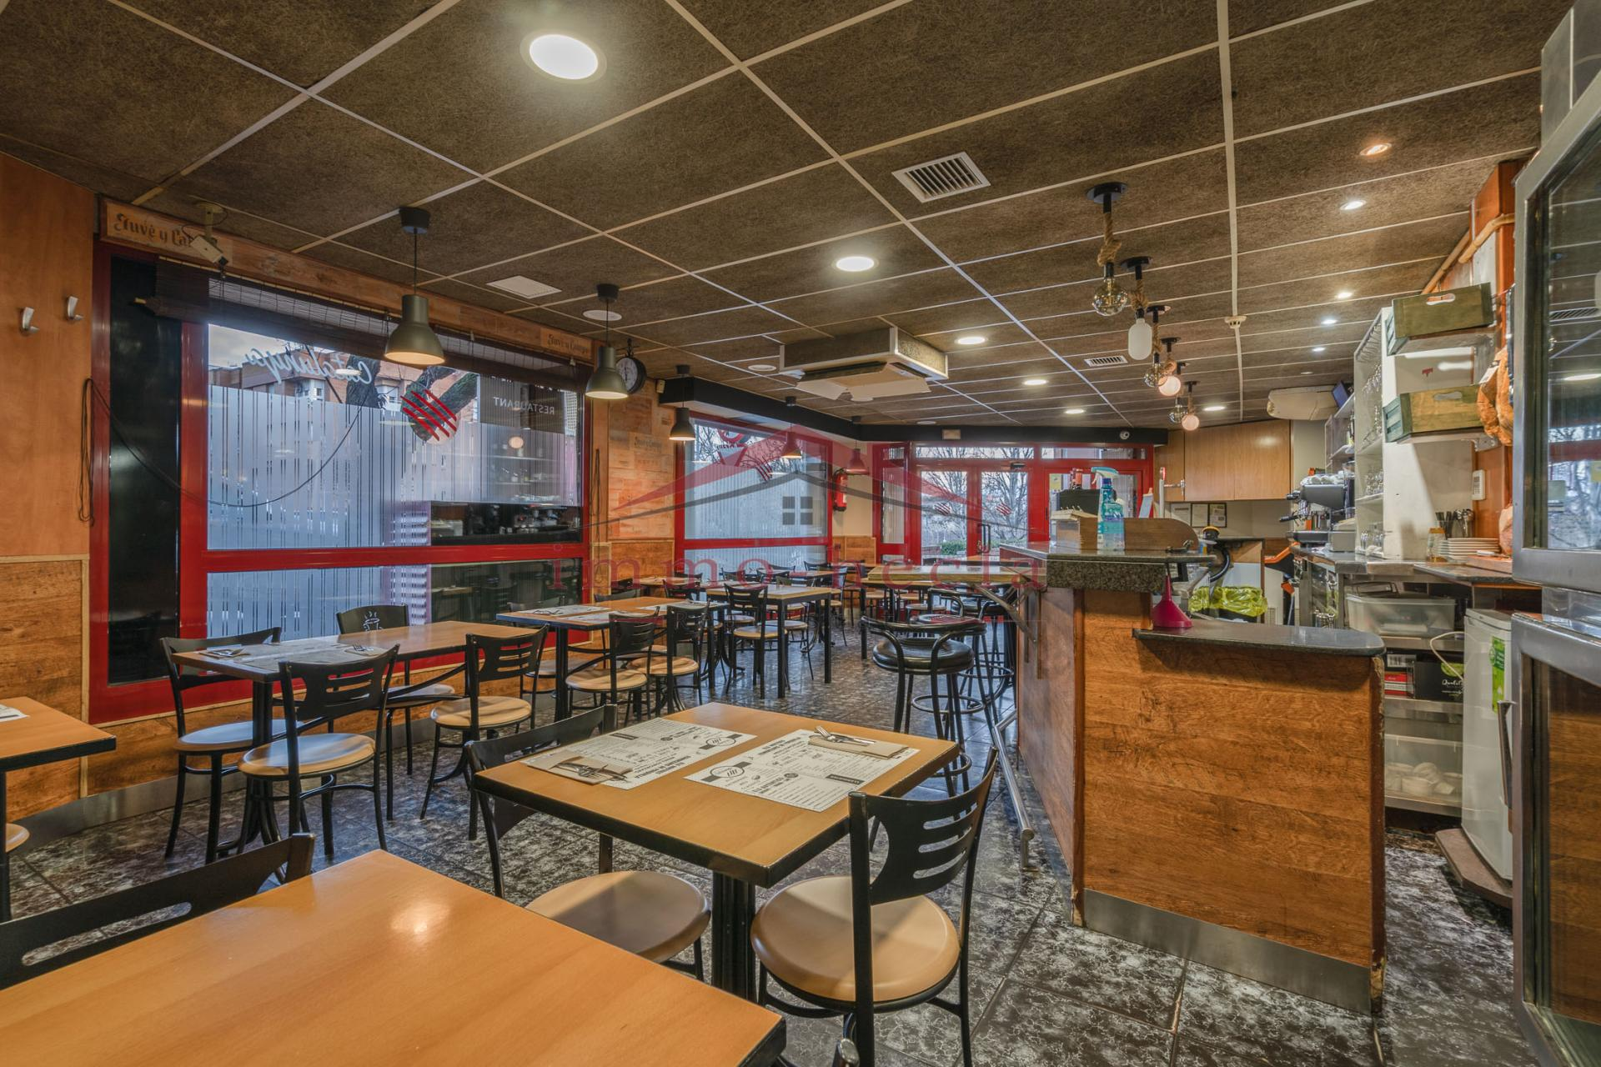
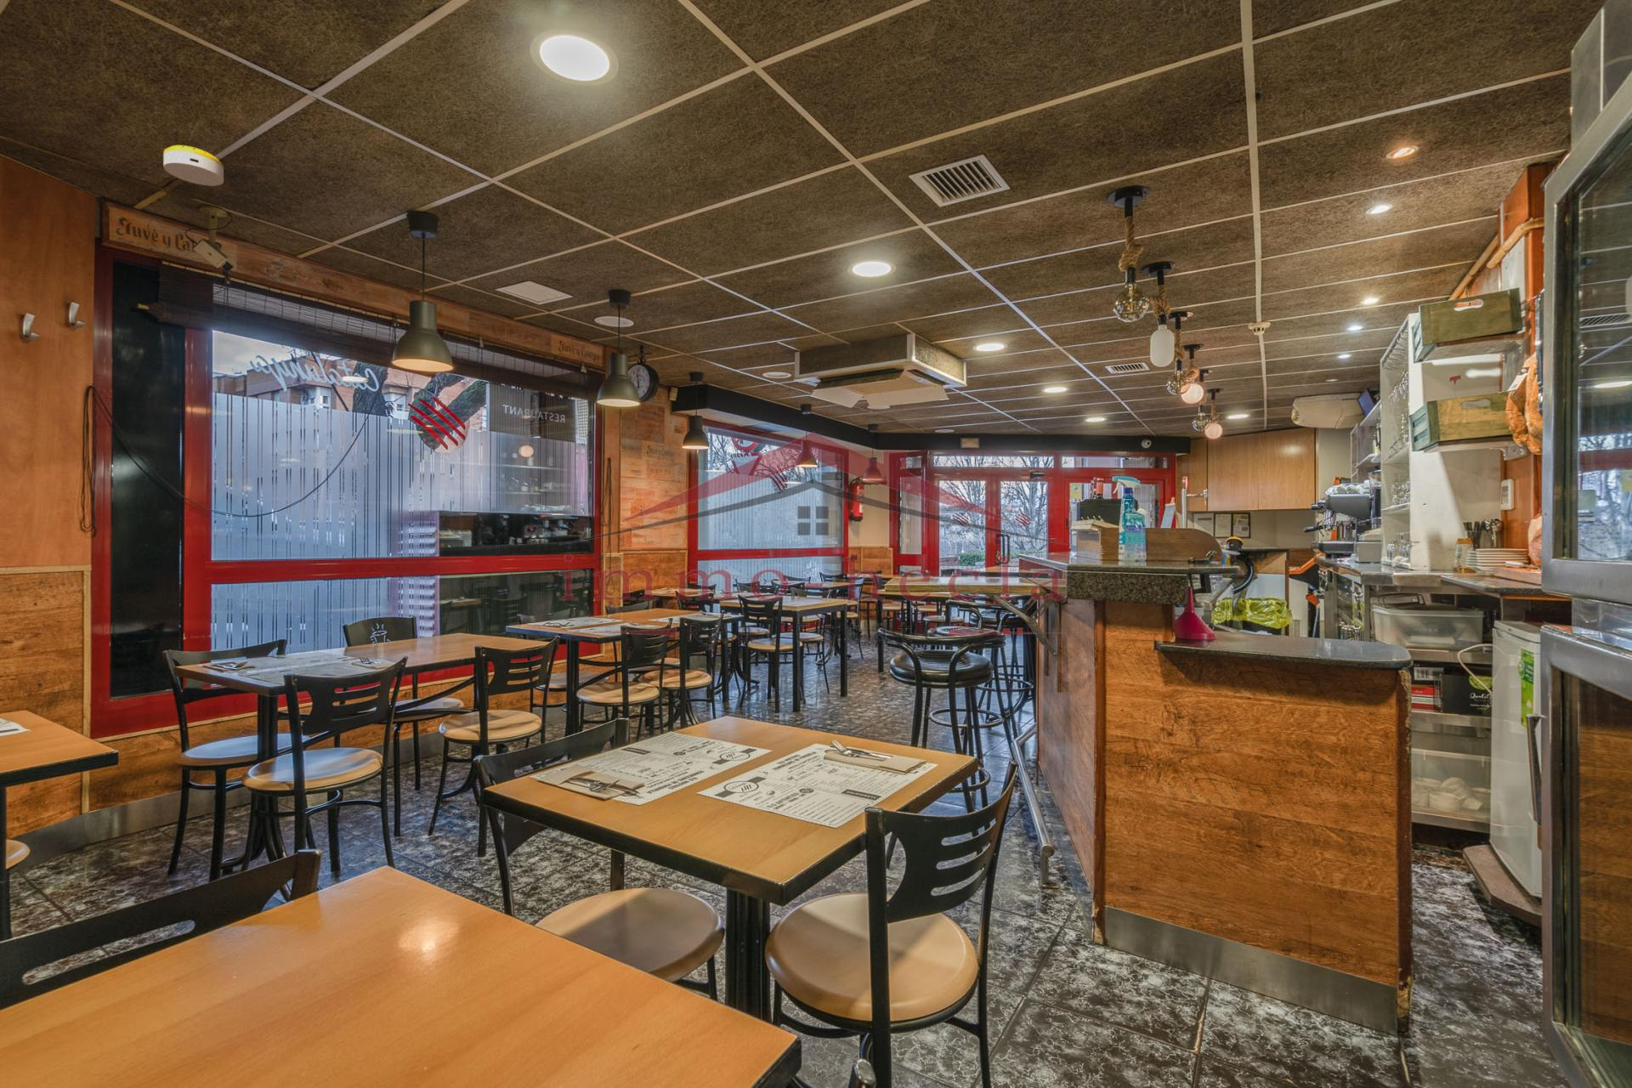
+ smoke detector [163,144,225,187]
